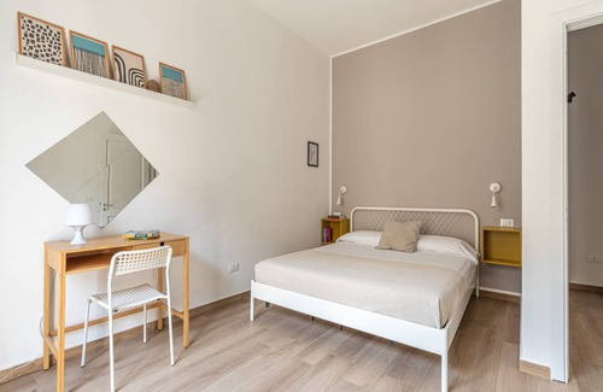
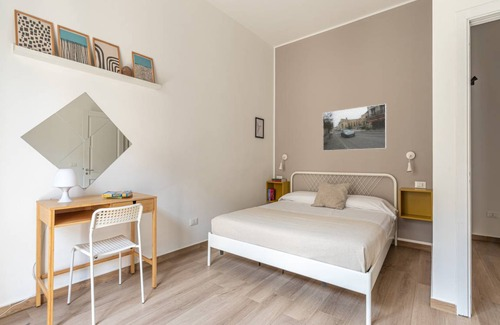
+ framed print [322,103,387,152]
